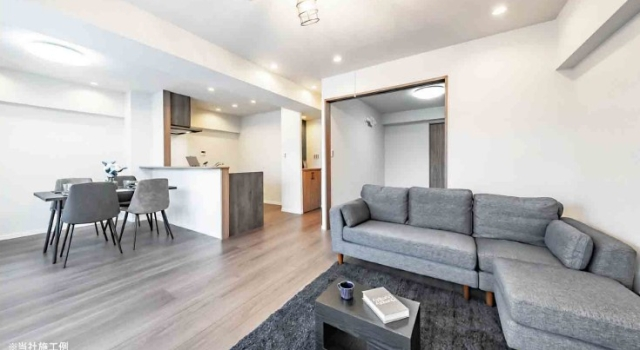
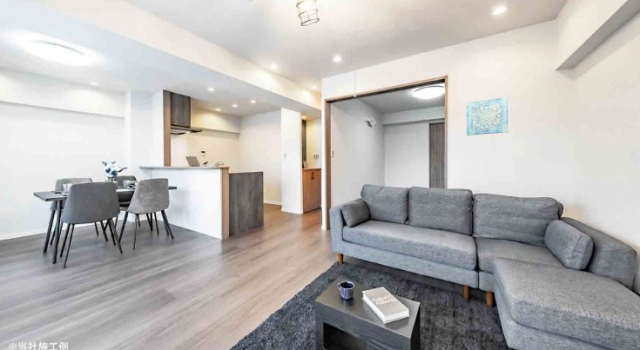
+ wall art [466,95,509,137]
